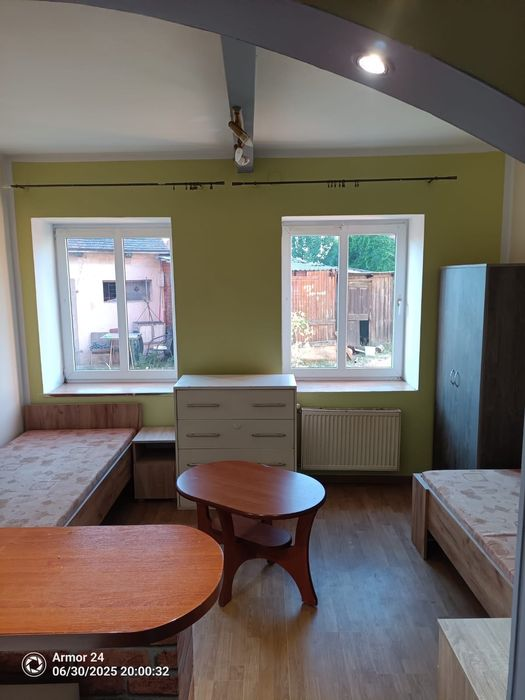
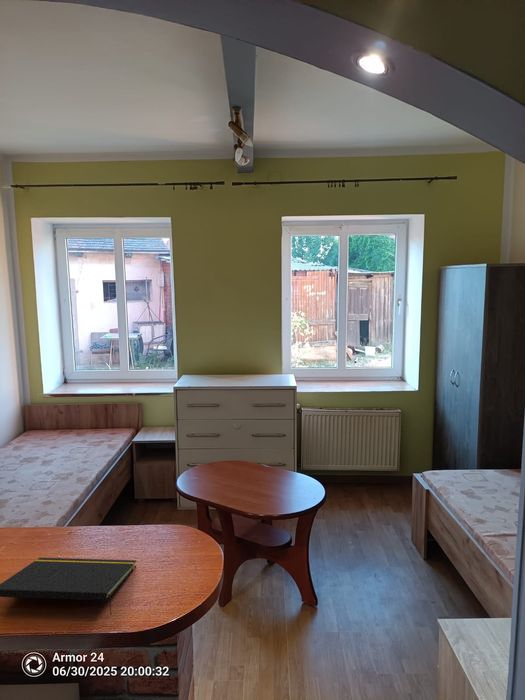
+ notepad [0,557,137,616]
